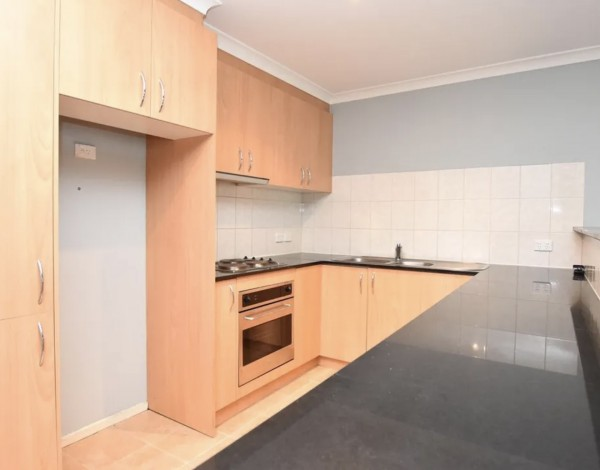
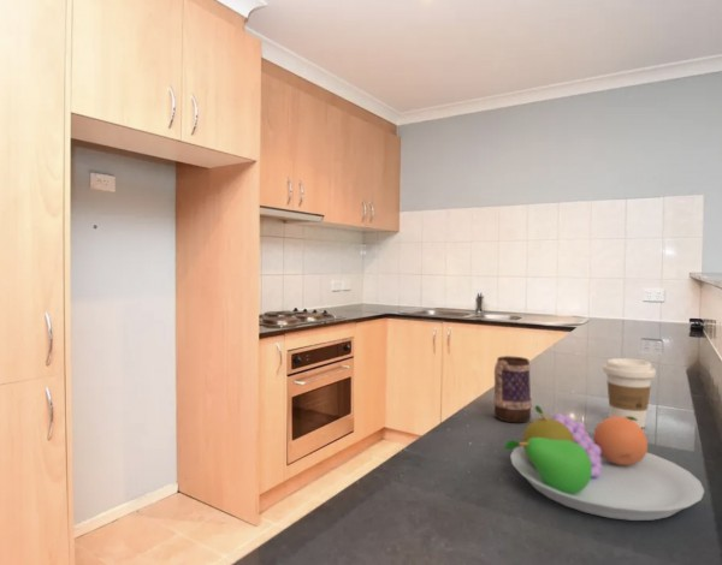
+ coffee cup [602,357,657,429]
+ fruit bowl [503,405,705,522]
+ mug [492,355,533,423]
